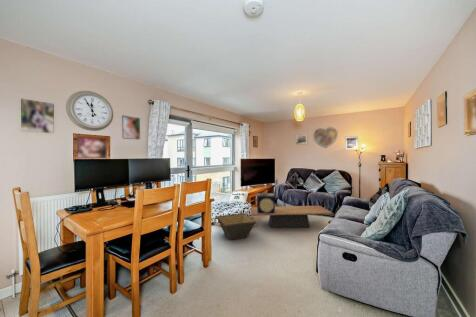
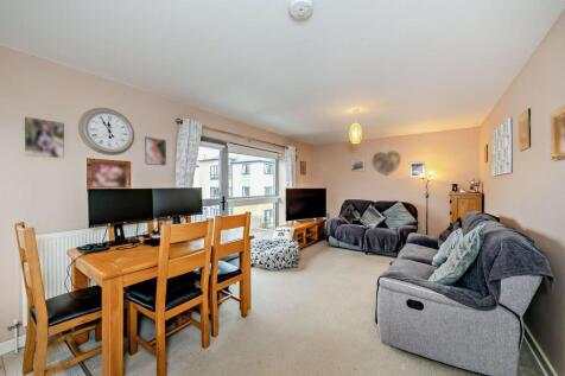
- decorative cube [256,192,276,214]
- basket [216,212,257,241]
- coffee table [249,205,333,229]
